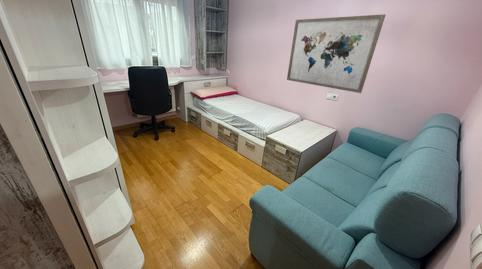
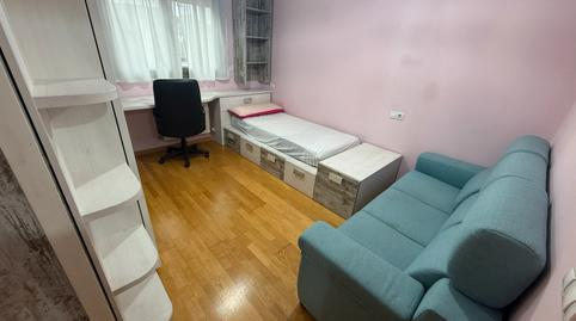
- wall art [286,13,386,94]
